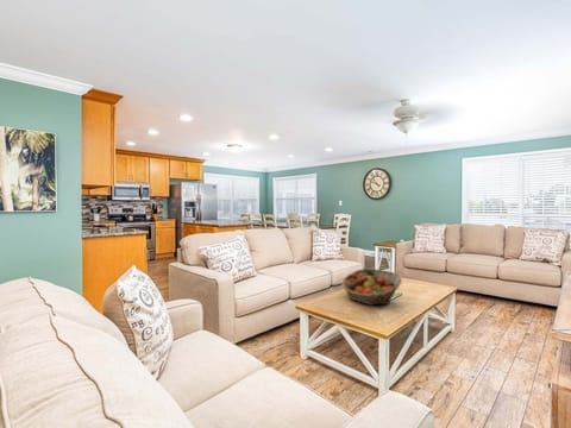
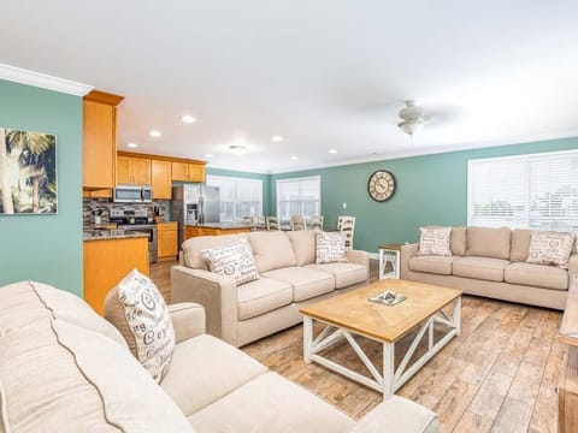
- fruit basket [340,268,403,306]
